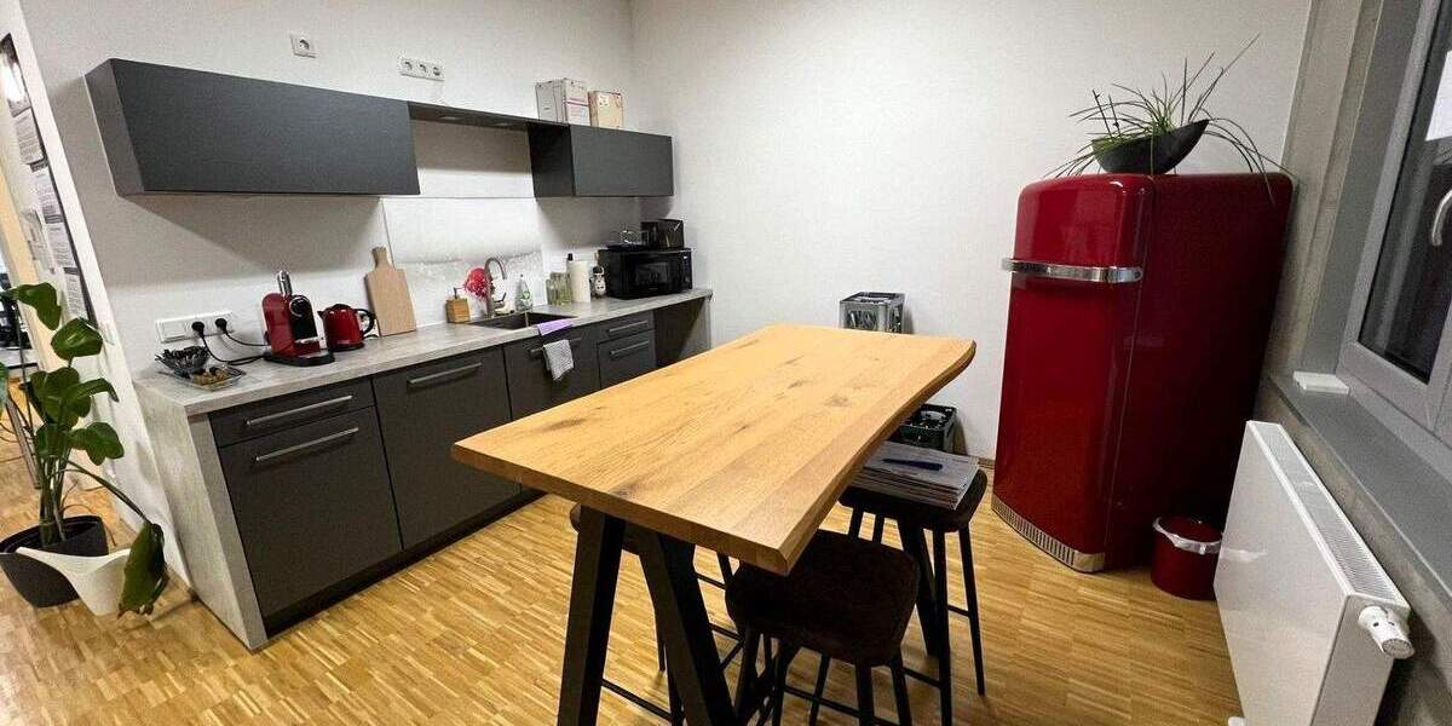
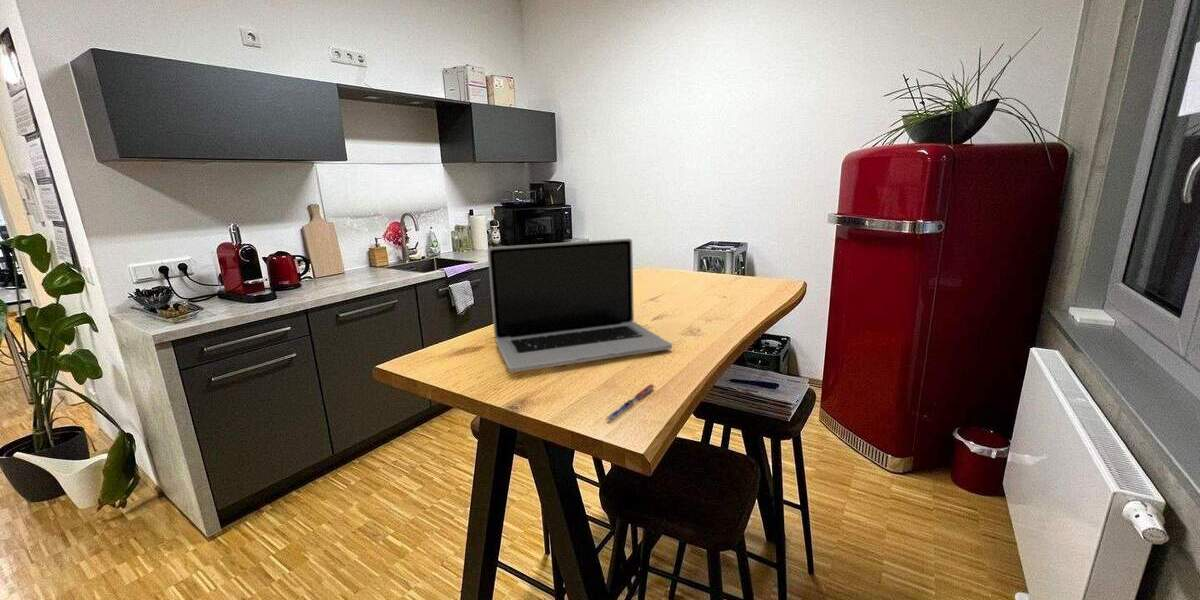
+ laptop [487,238,673,373]
+ pen [604,383,656,422]
